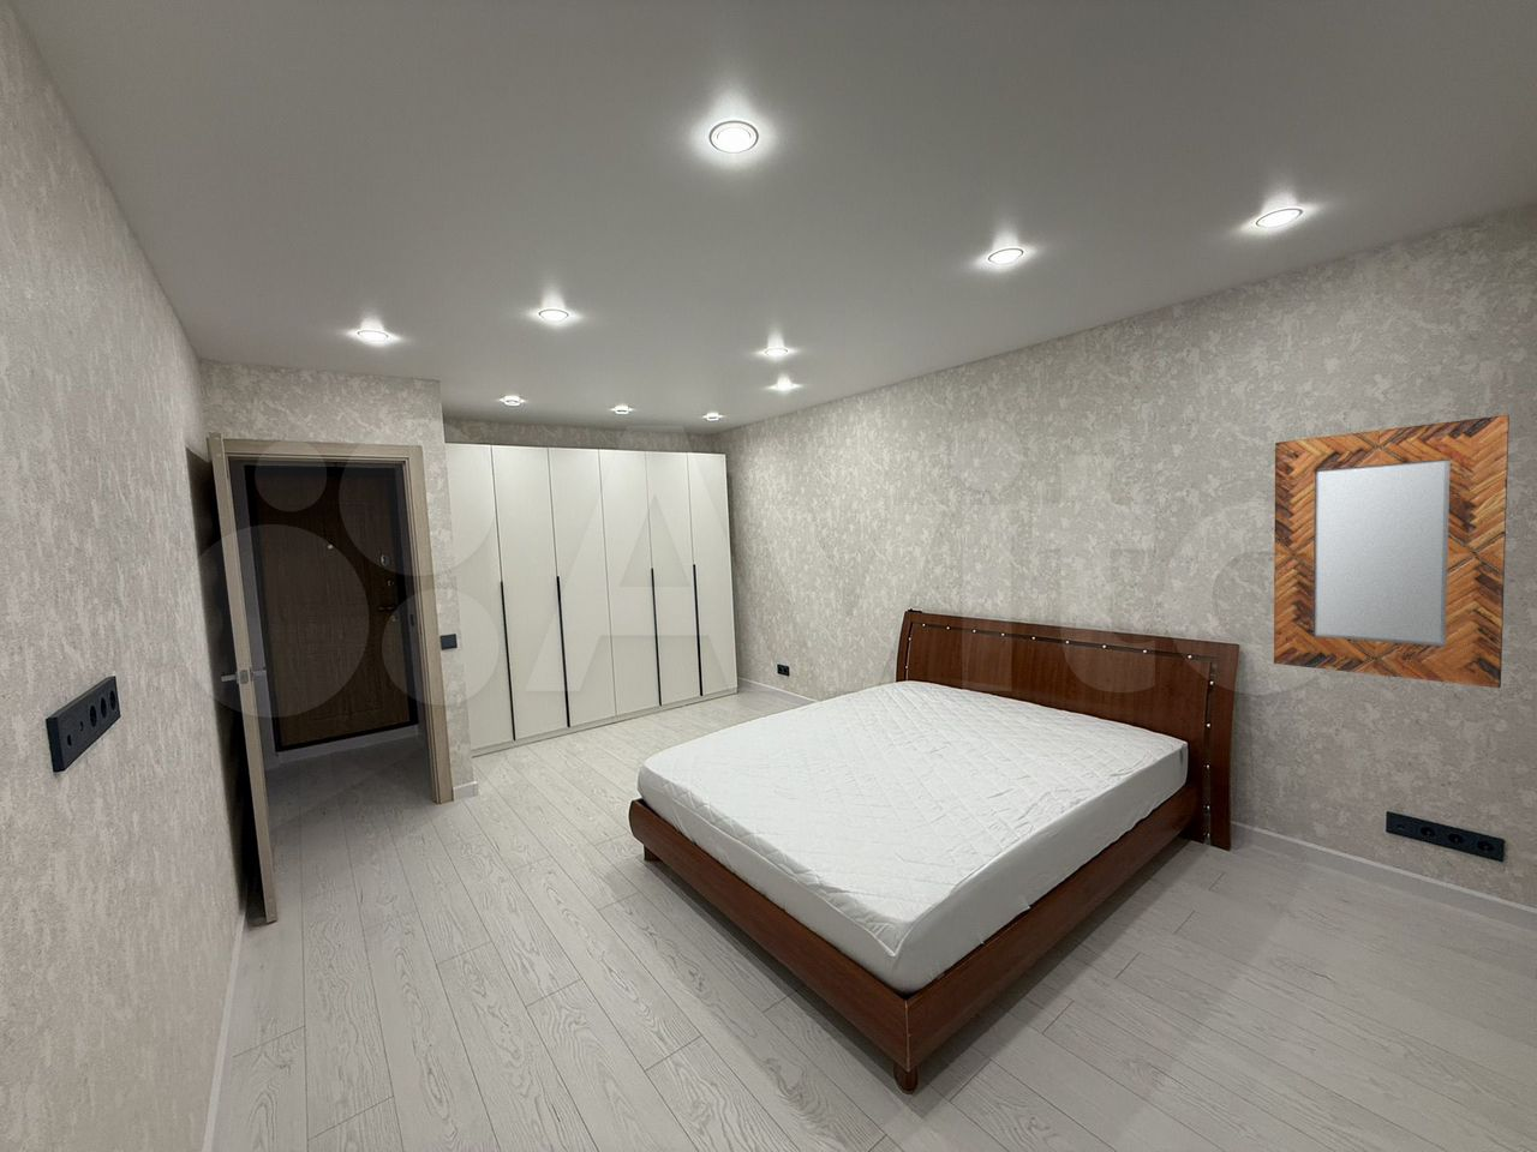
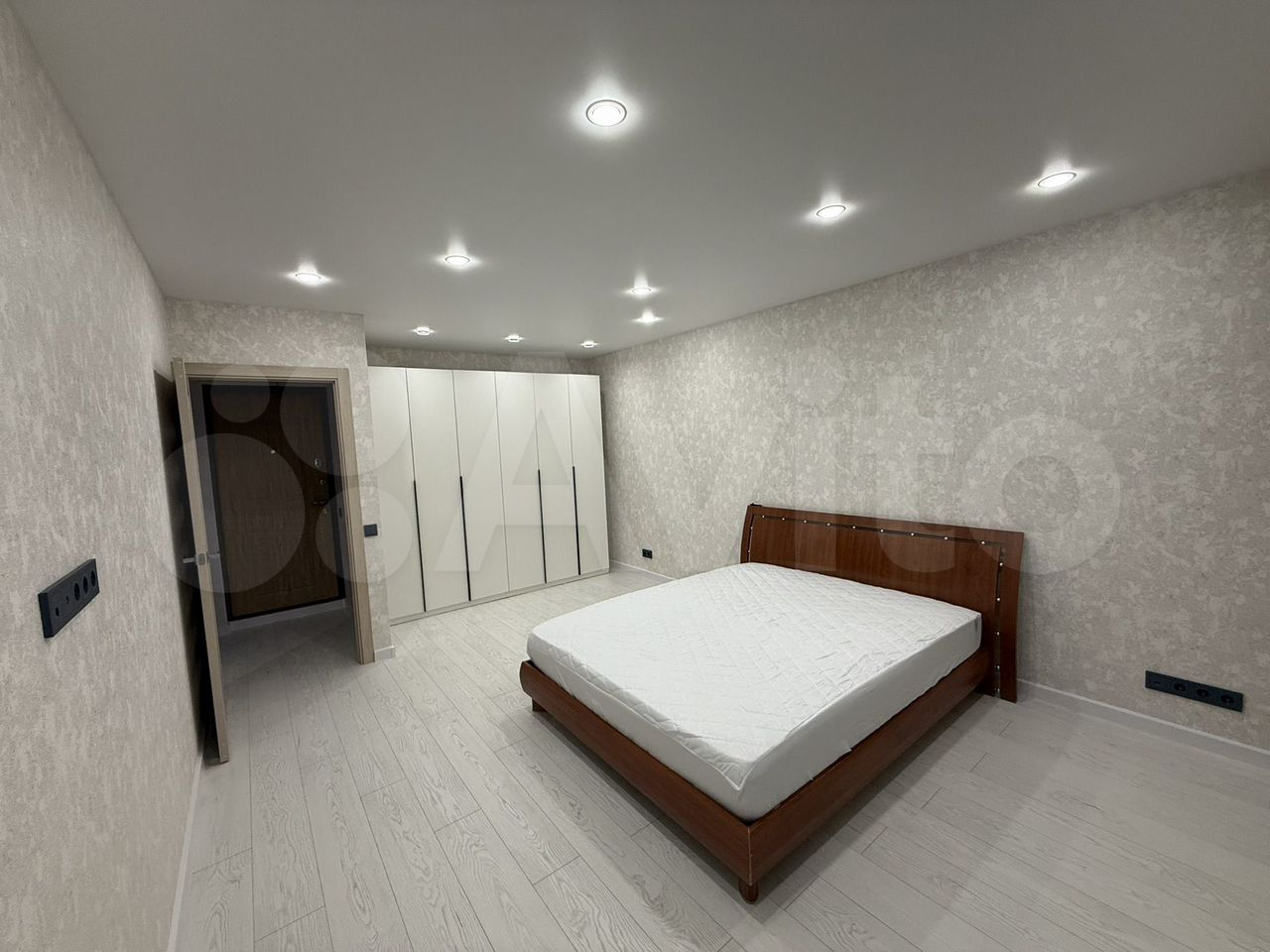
- home mirror [1273,414,1510,689]
